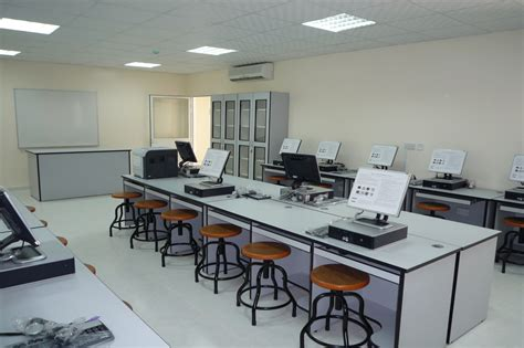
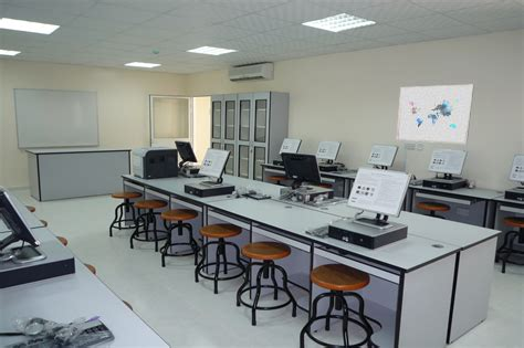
+ wall art [396,83,474,145]
